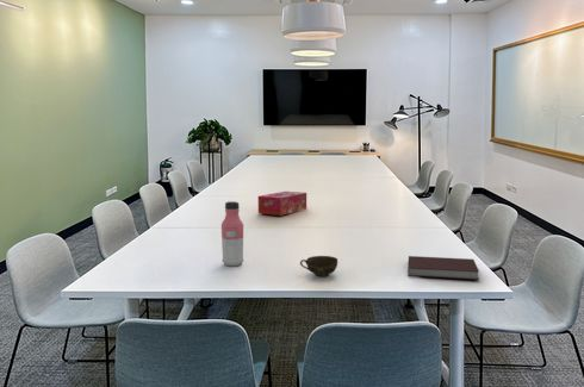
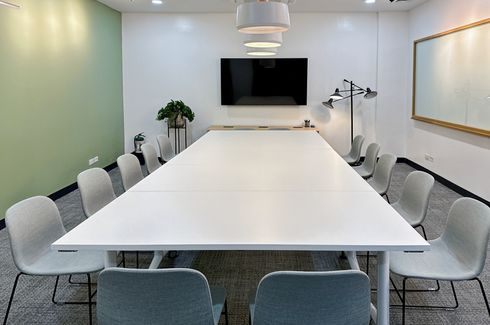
- tissue box [257,191,307,217]
- water bottle [220,200,244,267]
- cup [299,255,338,277]
- notebook [406,255,480,281]
